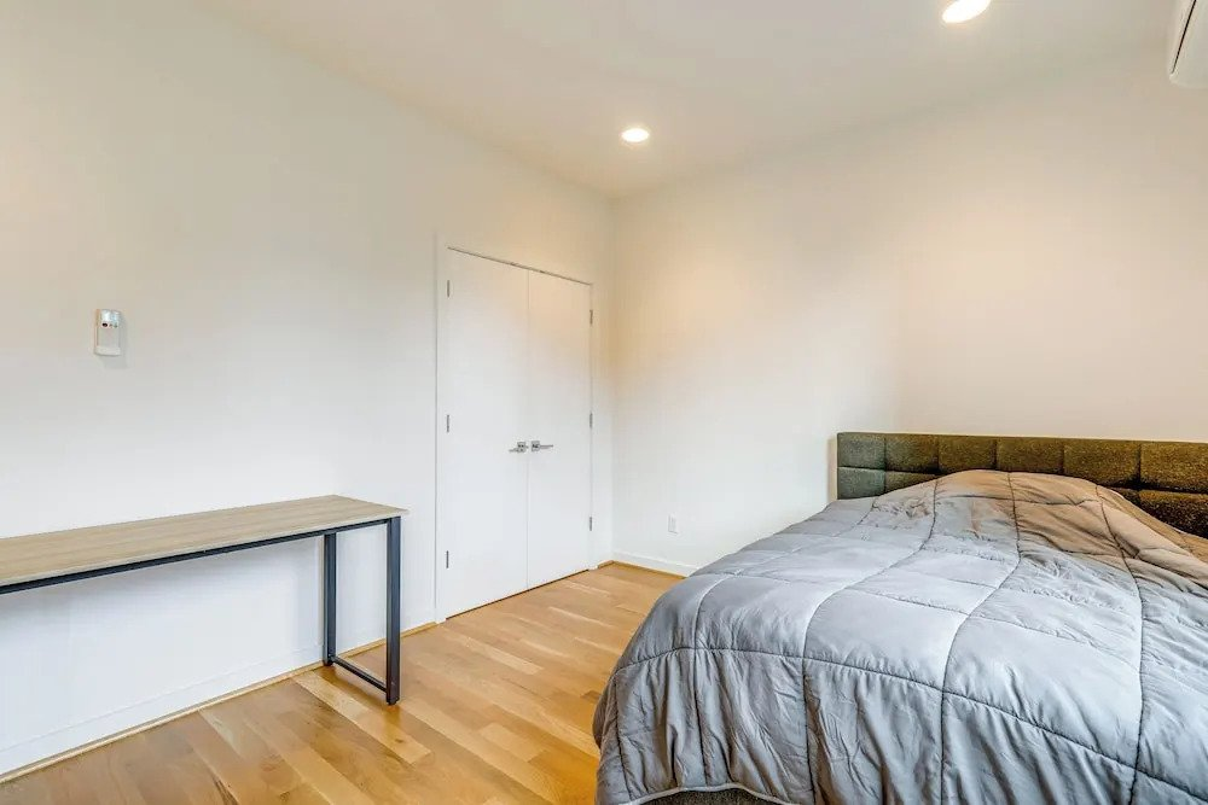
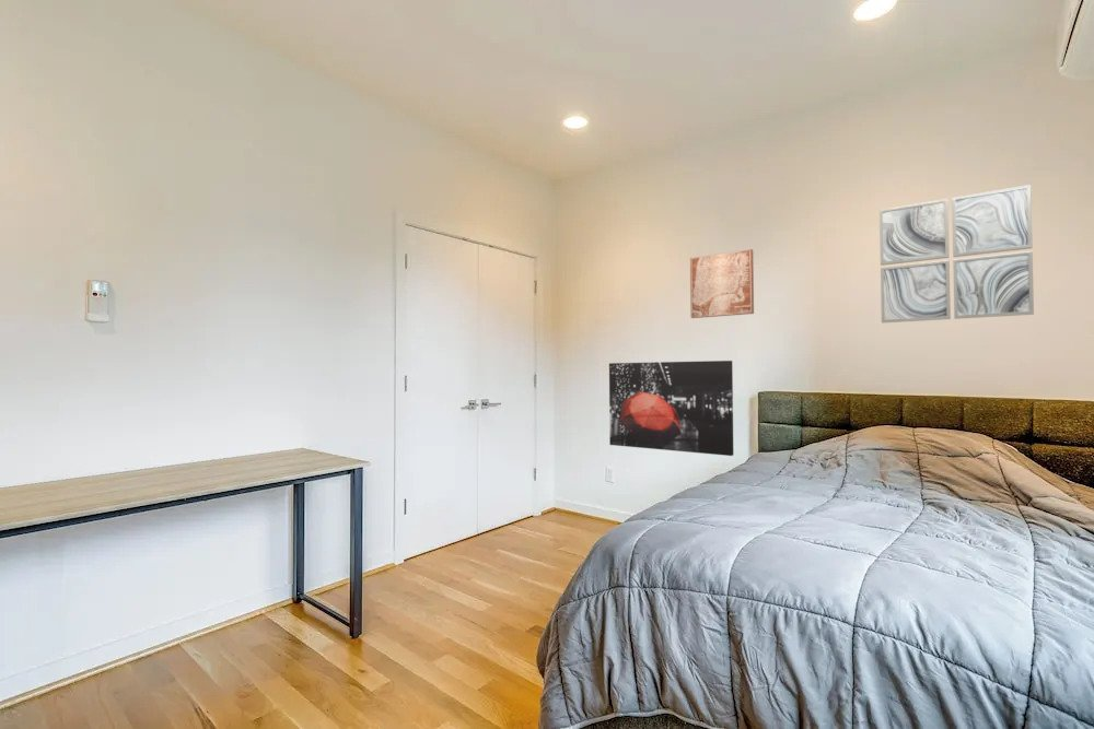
+ wall art [878,184,1035,324]
+ wall art [689,248,755,319]
+ wall art [608,360,734,457]
